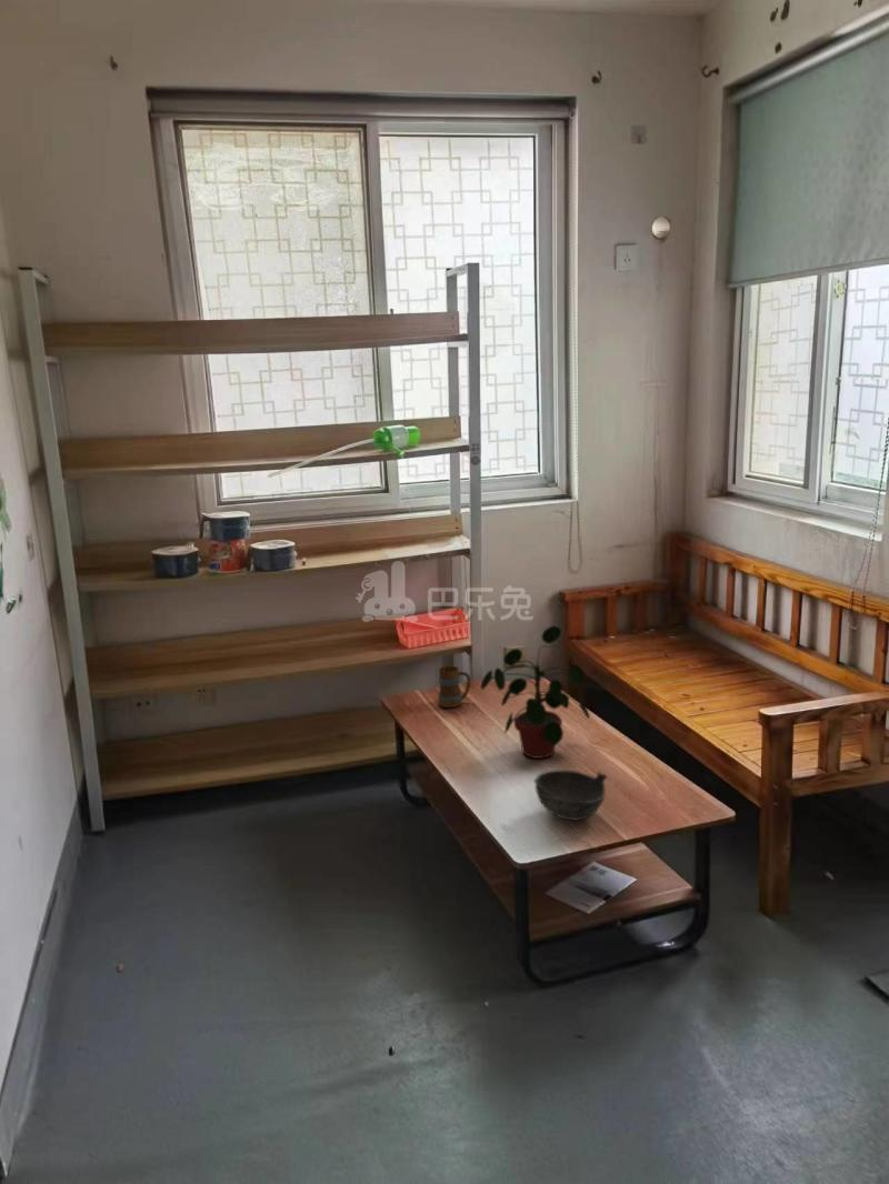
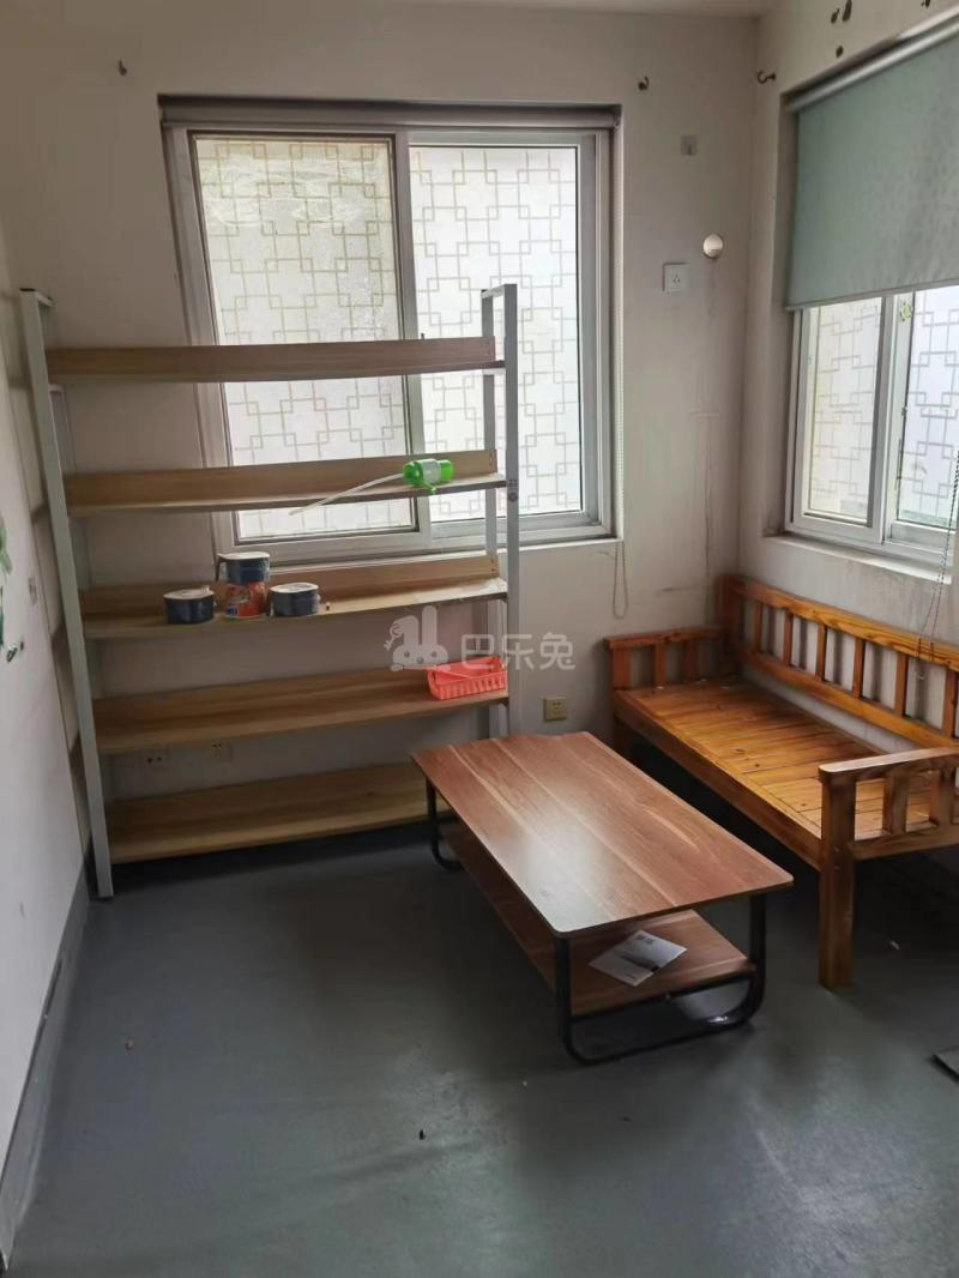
- potted plant [480,625,591,760]
- bowl [532,769,608,822]
- mug [437,664,472,709]
